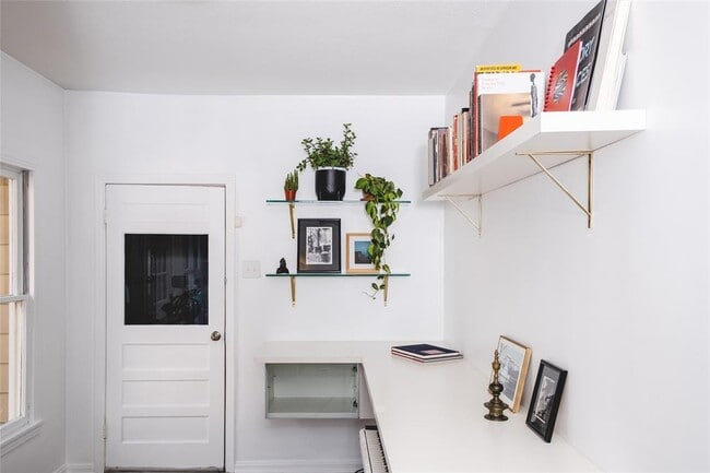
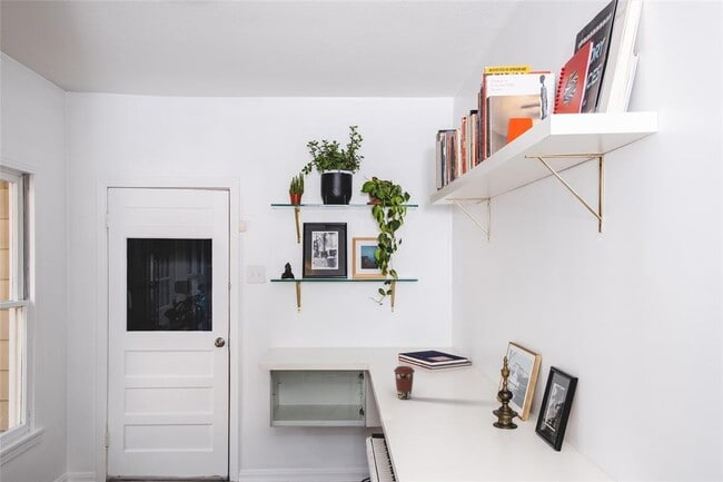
+ coffee cup [393,365,416,401]
